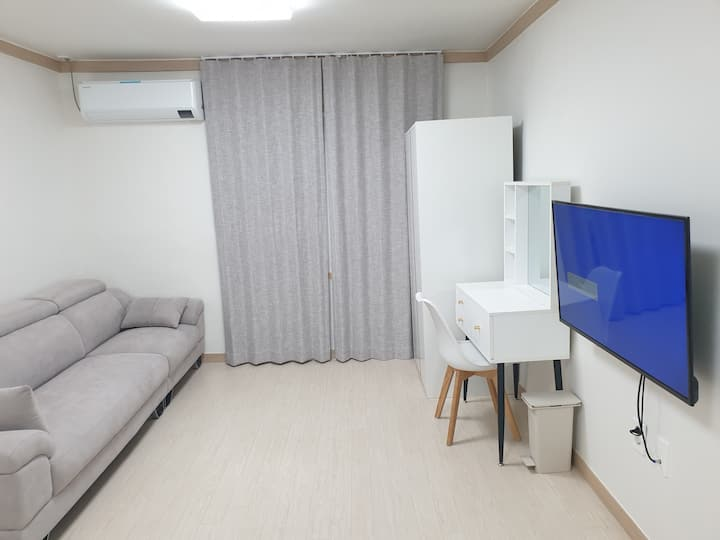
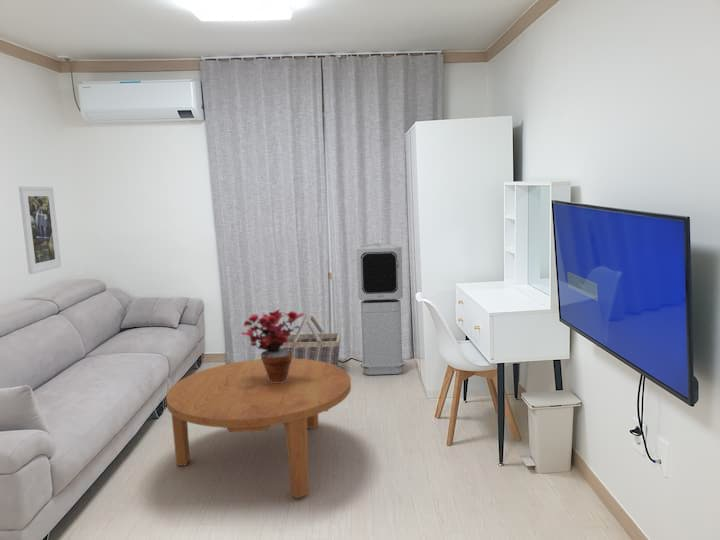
+ air purifier [355,242,406,376]
+ basket [280,314,342,367]
+ potted plant [240,308,305,383]
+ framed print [18,185,62,275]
+ coffee table [165,358,352,499]
